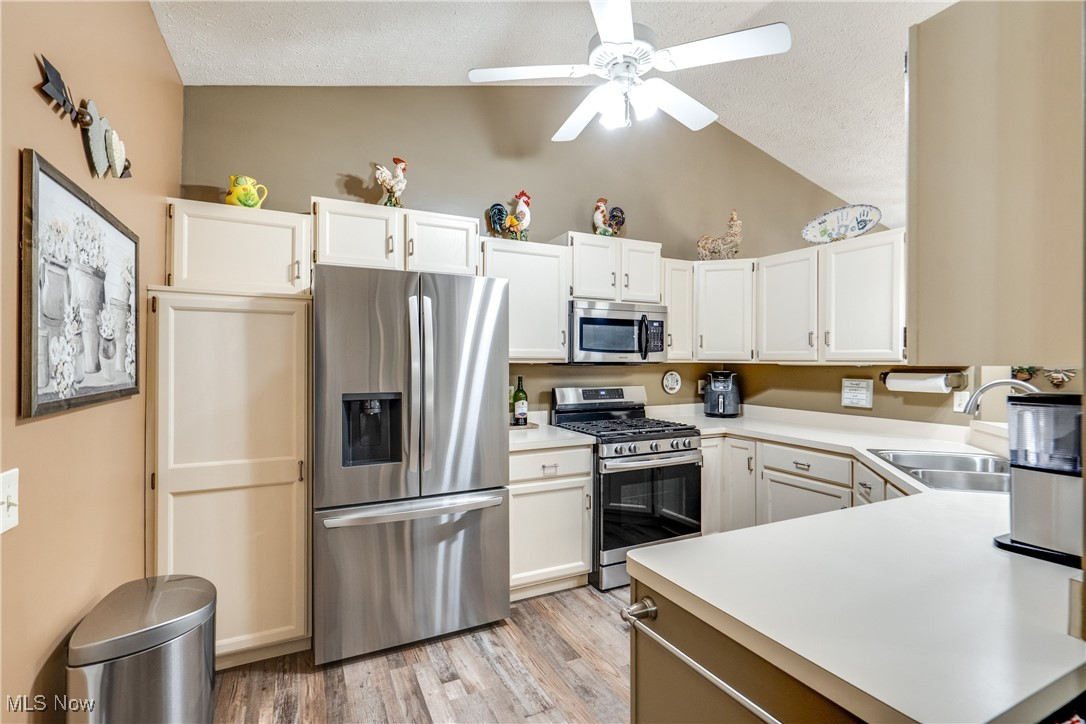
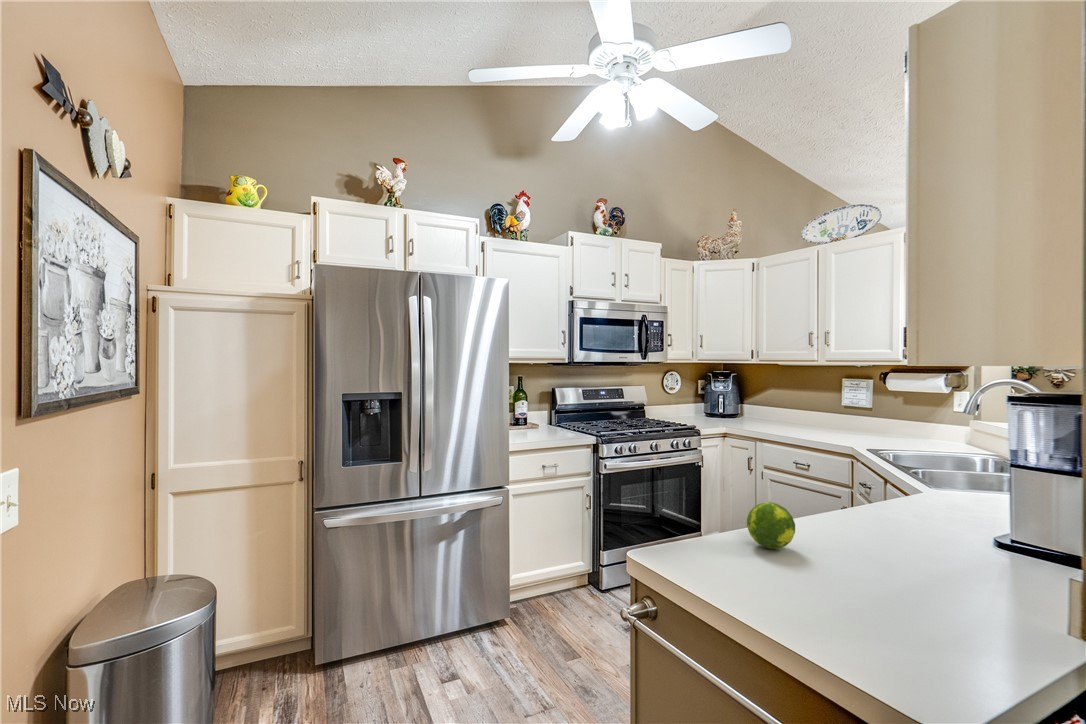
+ fruit [746,501,796,550]
